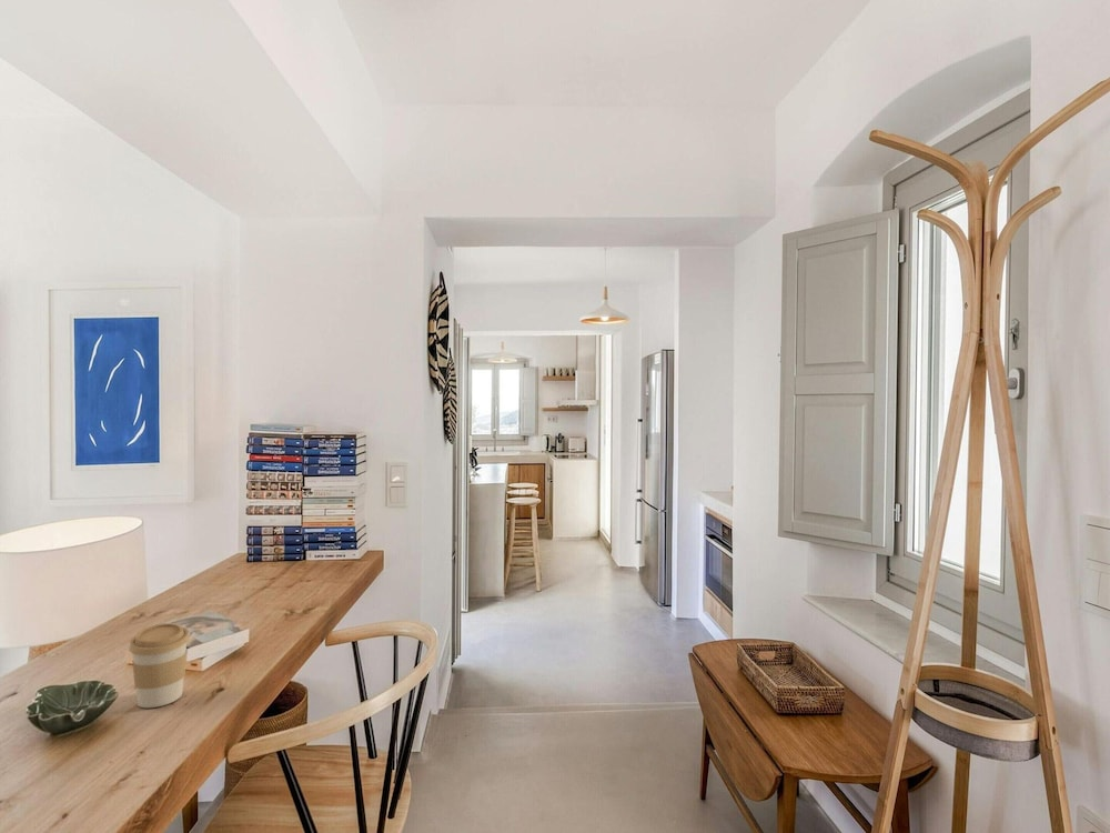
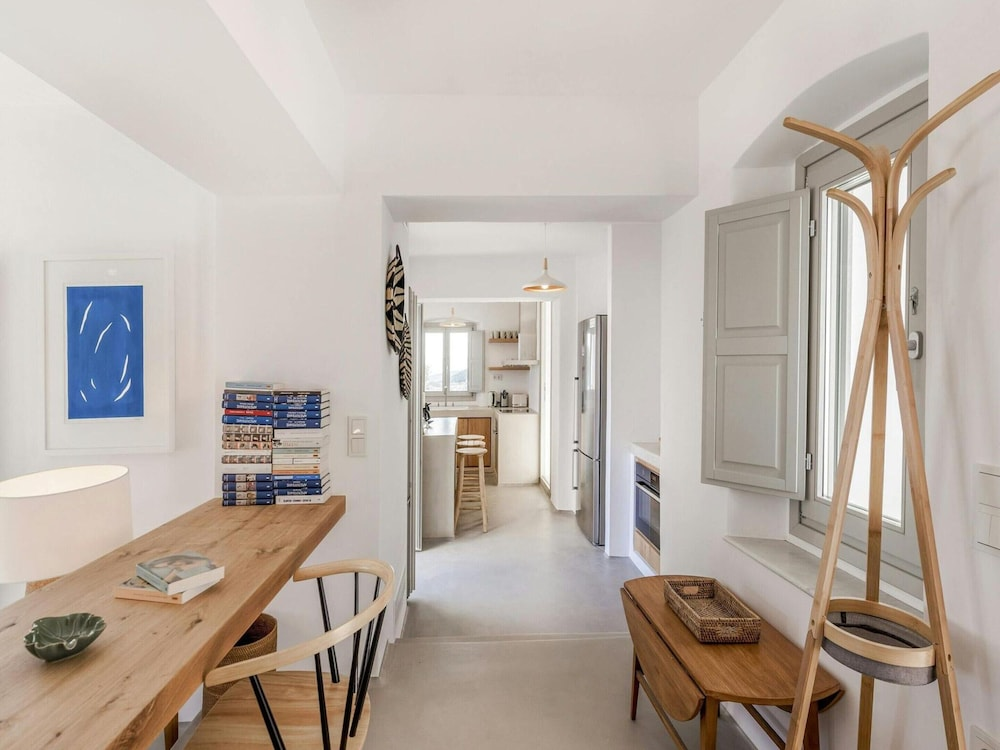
- coffee cup [128,622,191,709]
